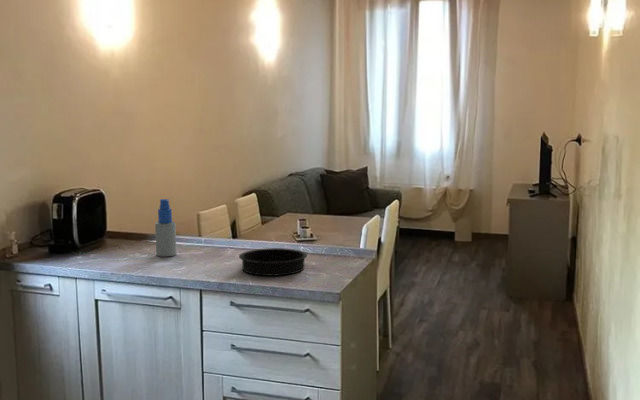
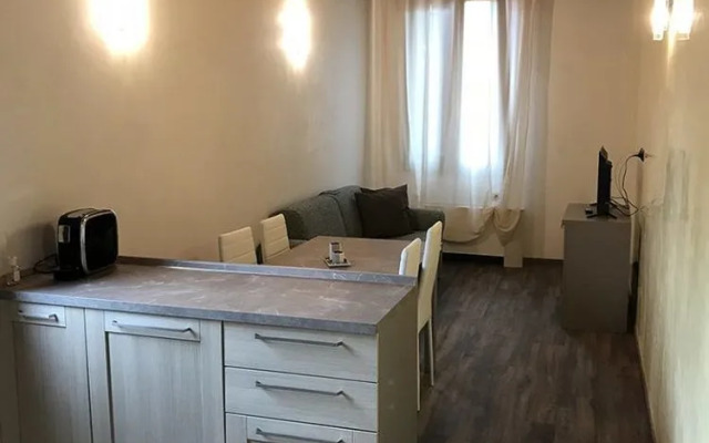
- baking pan [238,247,308,277]
- spray bottle [154,198,178,258]
